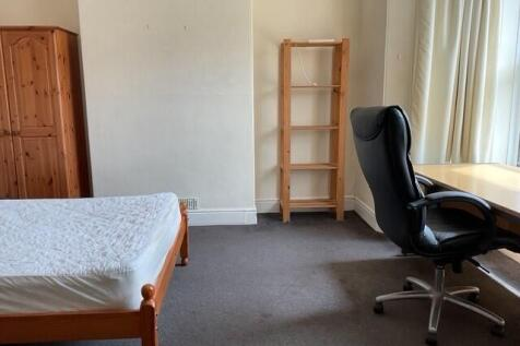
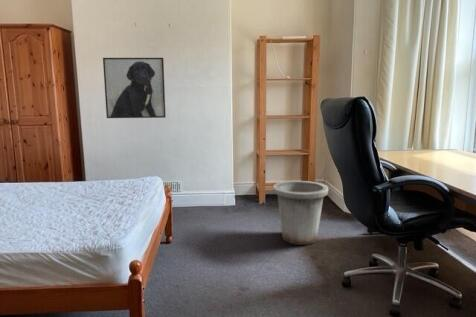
+ trash can [272,180,329,246]
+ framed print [102,57,167,119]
